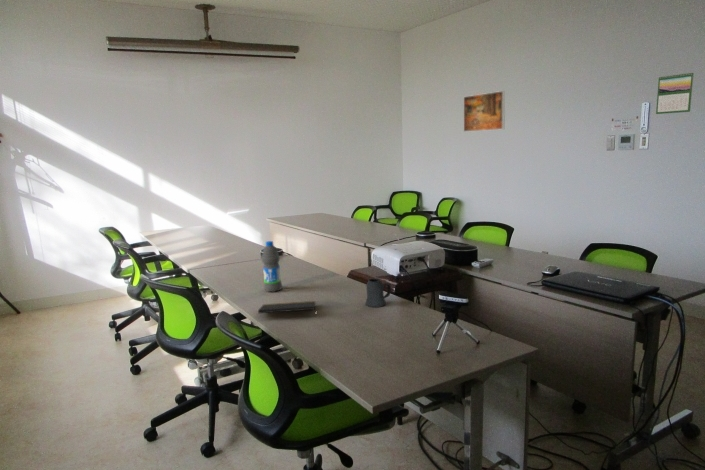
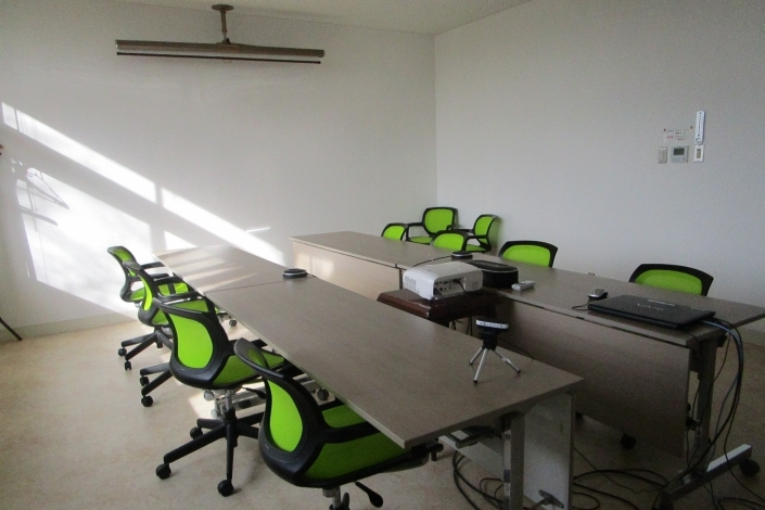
- water bottle [261,240,283,293]
- notepad [257,300,318,318]
- mug [365,277,392,308]
- calendar [655,71,695,115]
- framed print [463,90,506,133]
